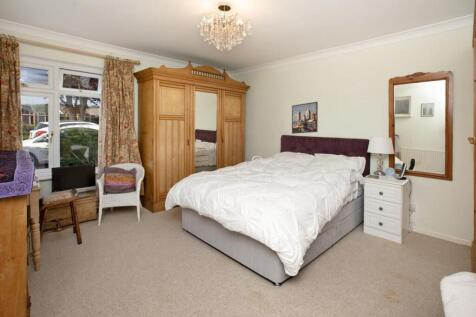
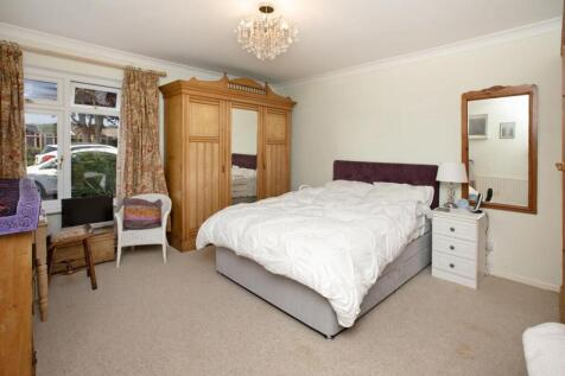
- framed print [291,101,319,135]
